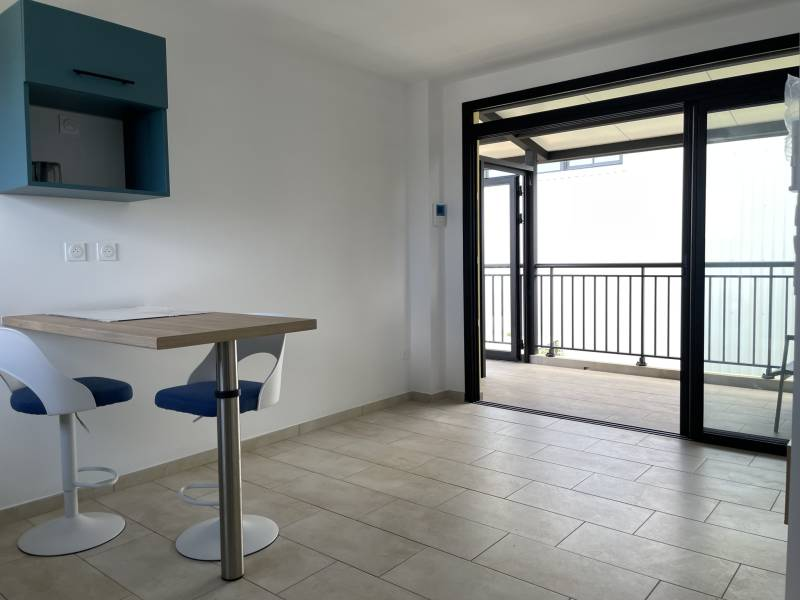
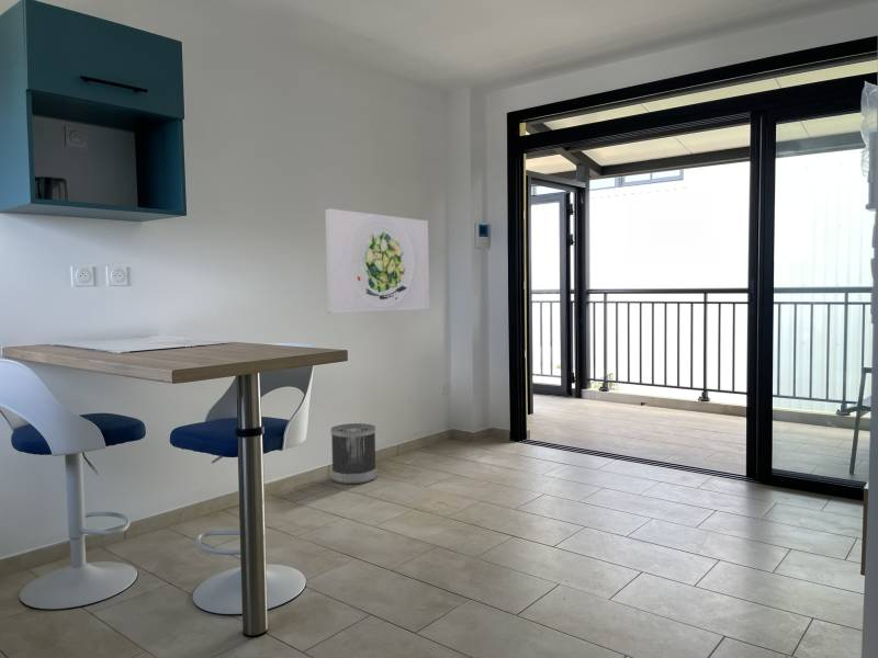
+ wastebasket [330,422,378,485]
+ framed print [324,207,430,314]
